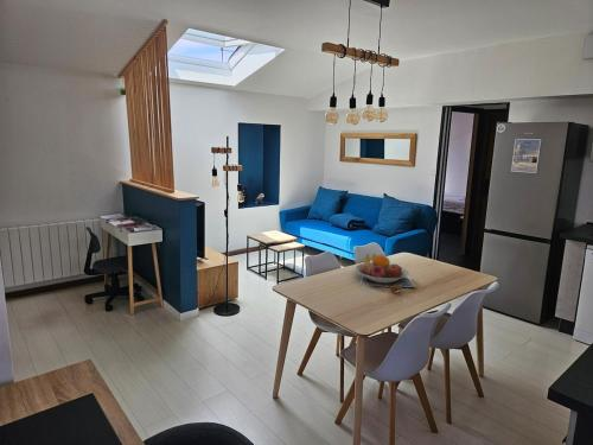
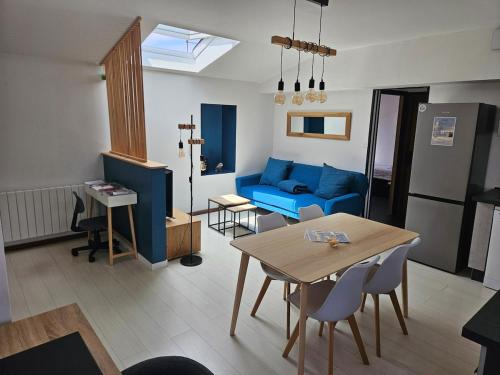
- fruit bowl [355,253,410,284]
